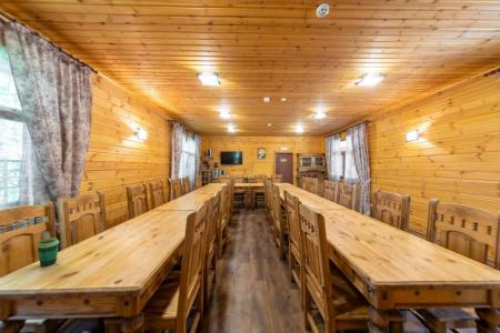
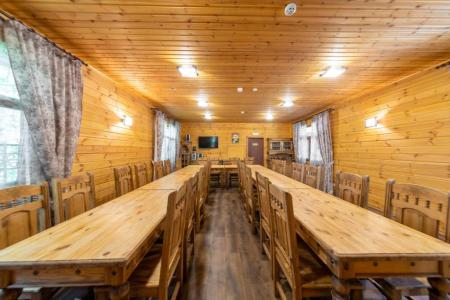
- cup [36,236,60,268]
